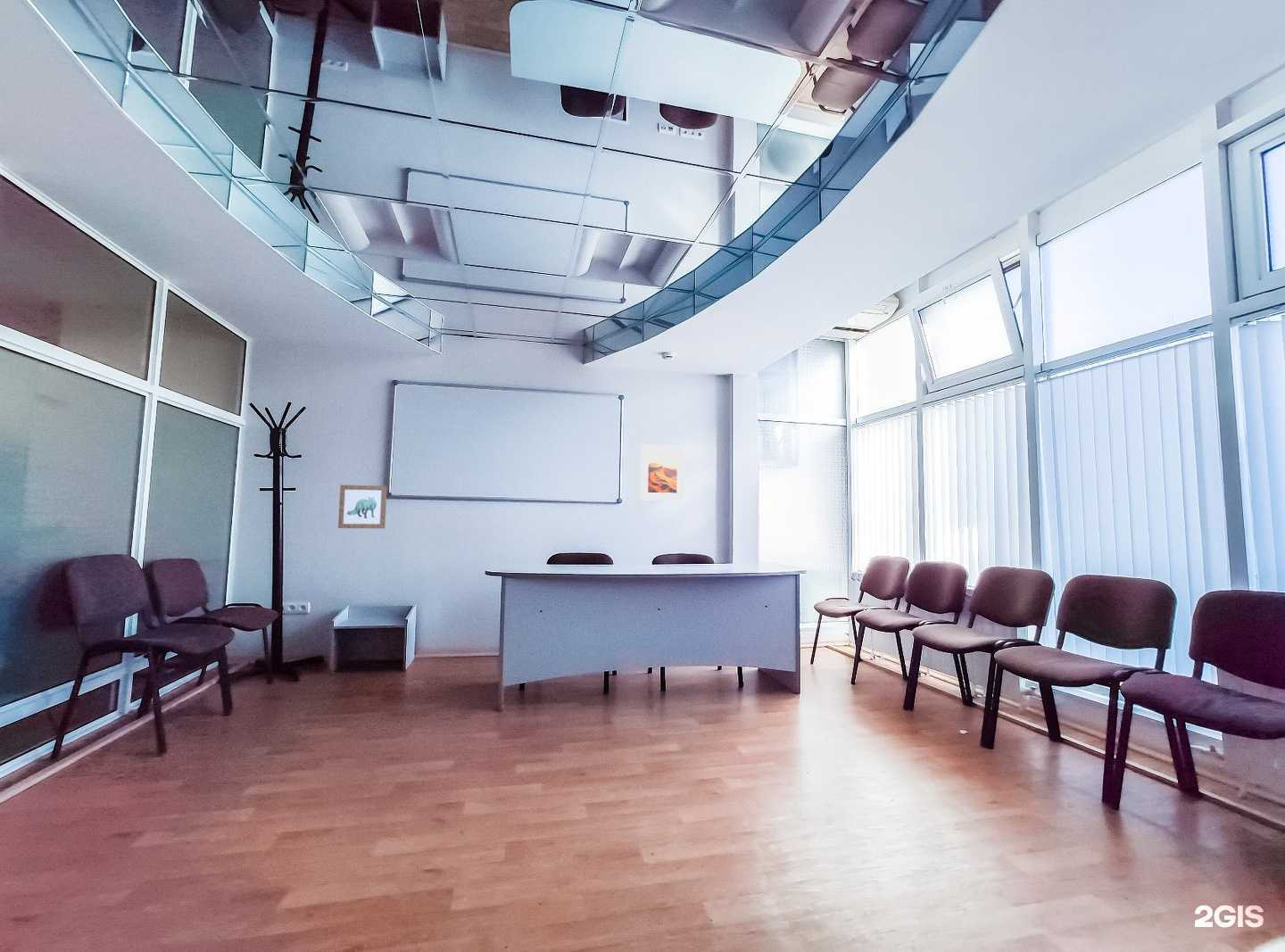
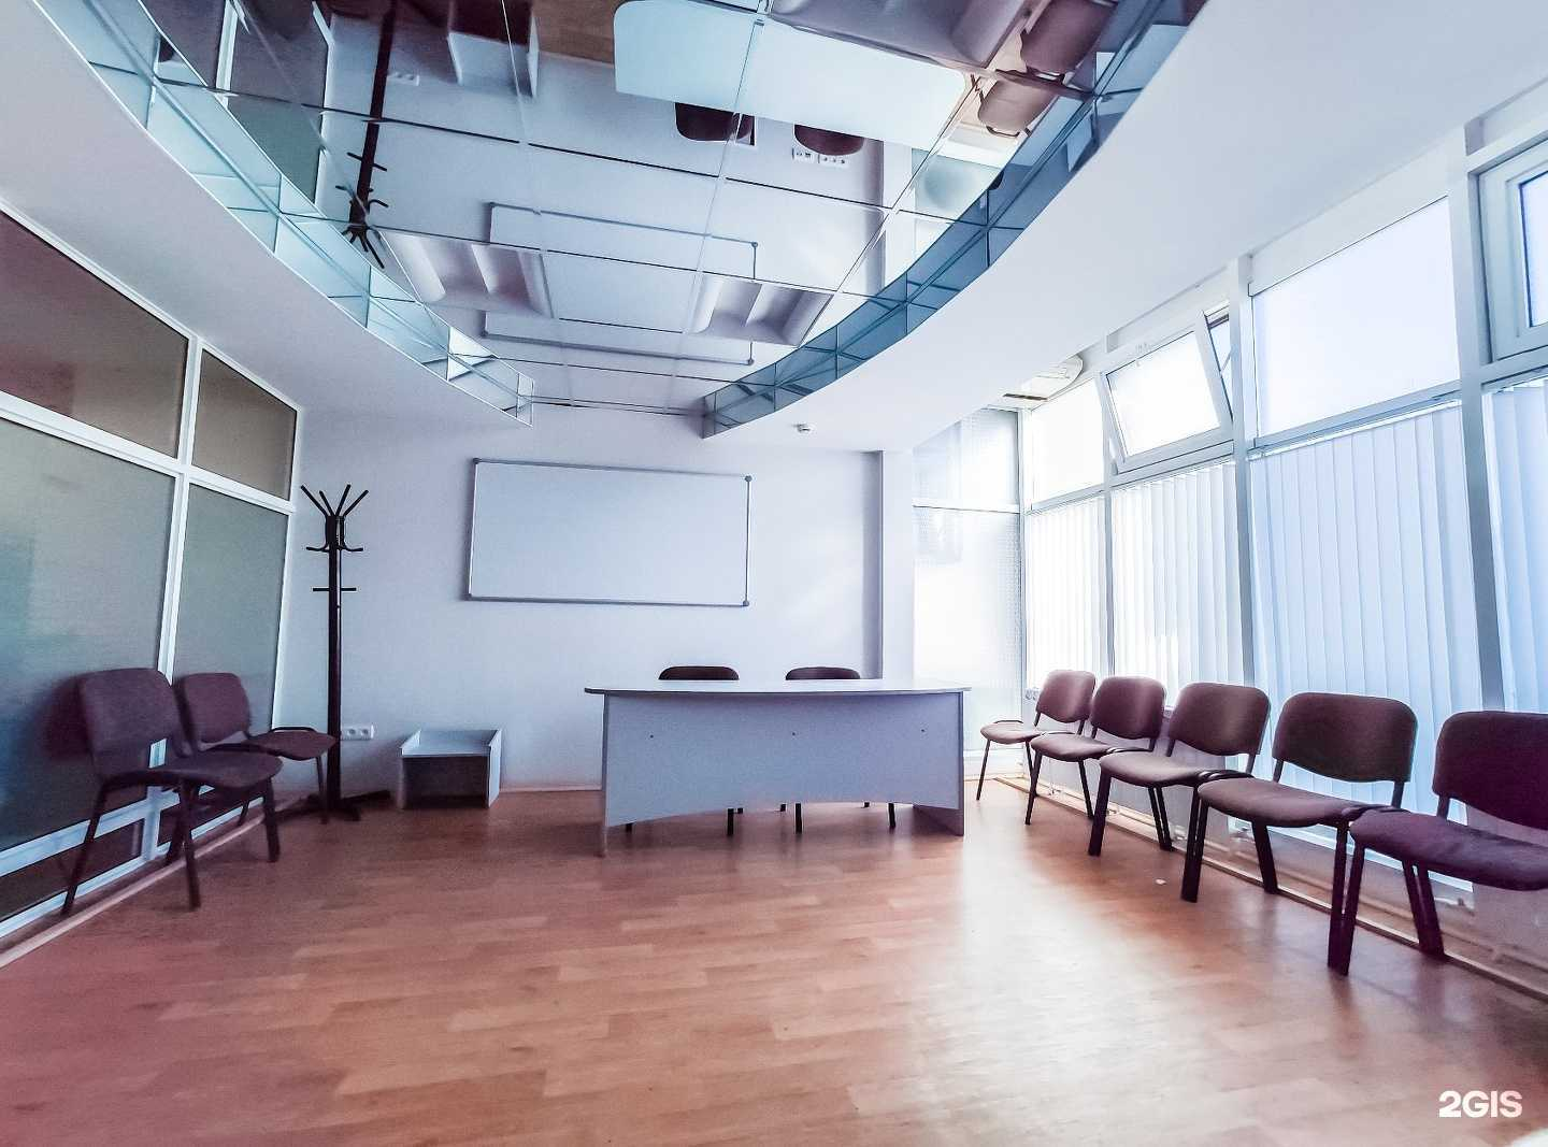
- wall art [337,484,388,529]
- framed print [639,443,685,501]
